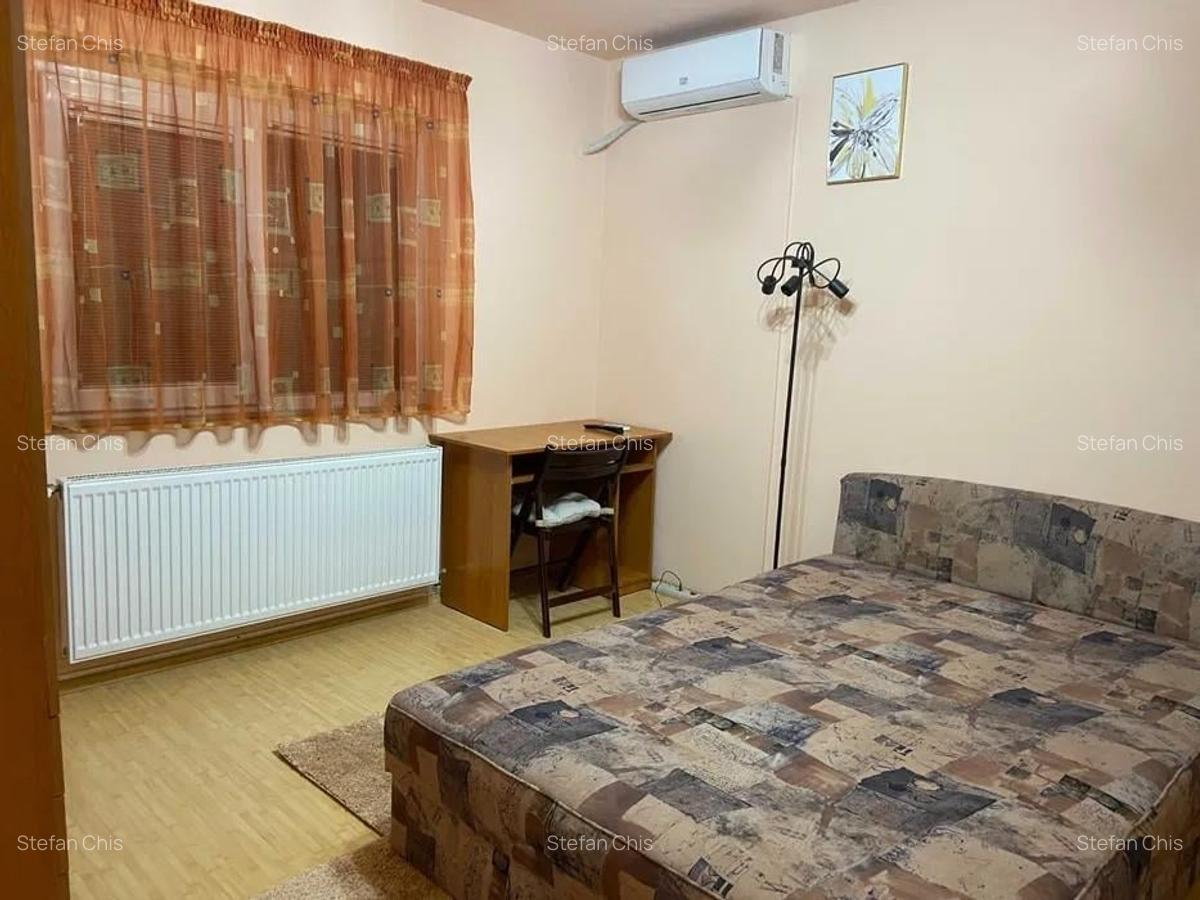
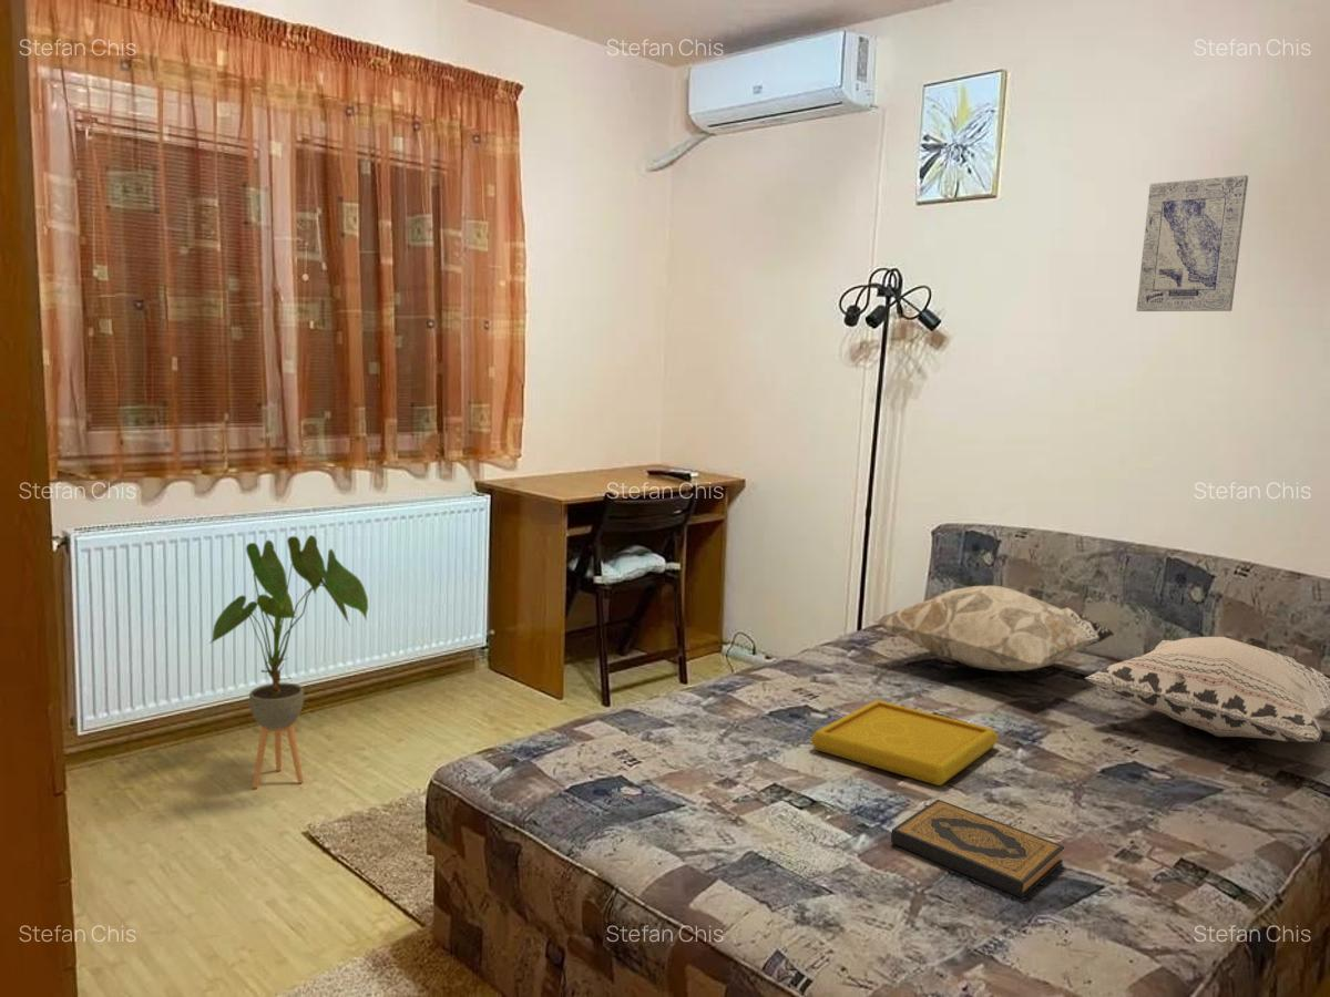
+ house plant [207,534,369,789]
+ hardback book [890,799,1065,898]
+ decorative pillow [874,585,1116,672]
+ decorative pillow [1084,636,1330,742]
+ wall art [1135,174,1249,312]
+ serving tray [809,699,1000,787]
